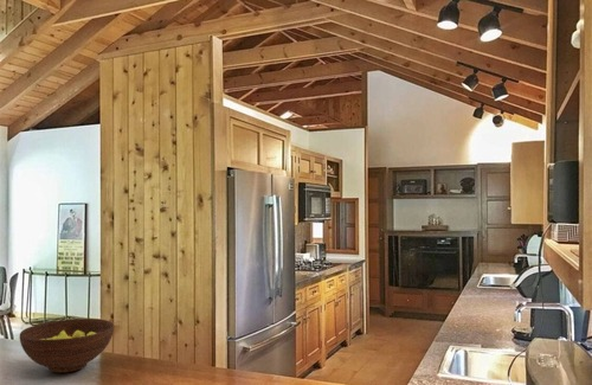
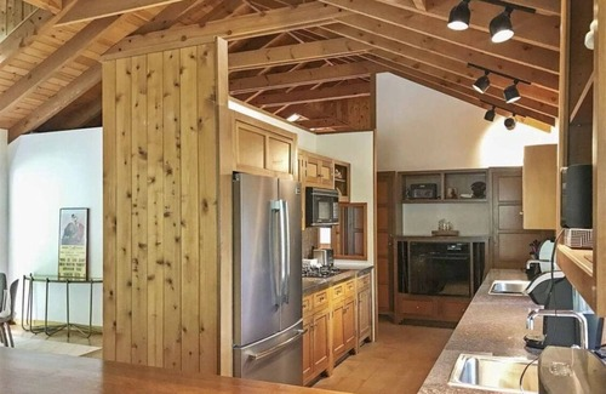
- fruit bowl [19,317,115,374]
